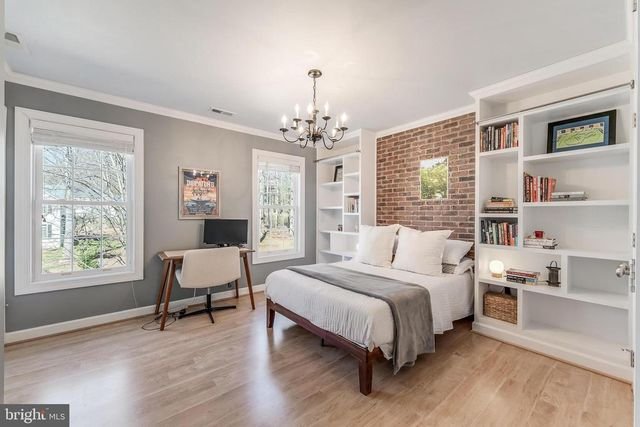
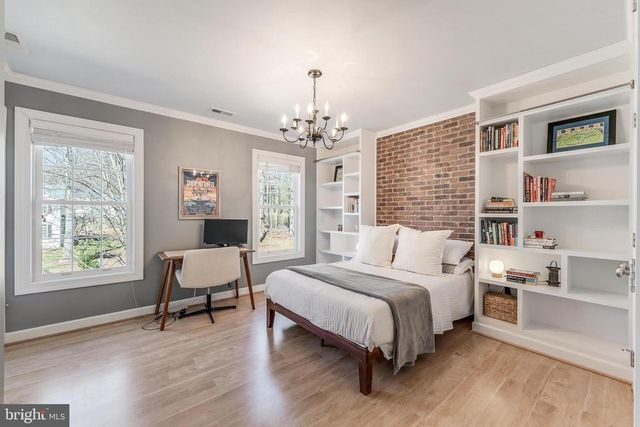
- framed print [419,156,450,201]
